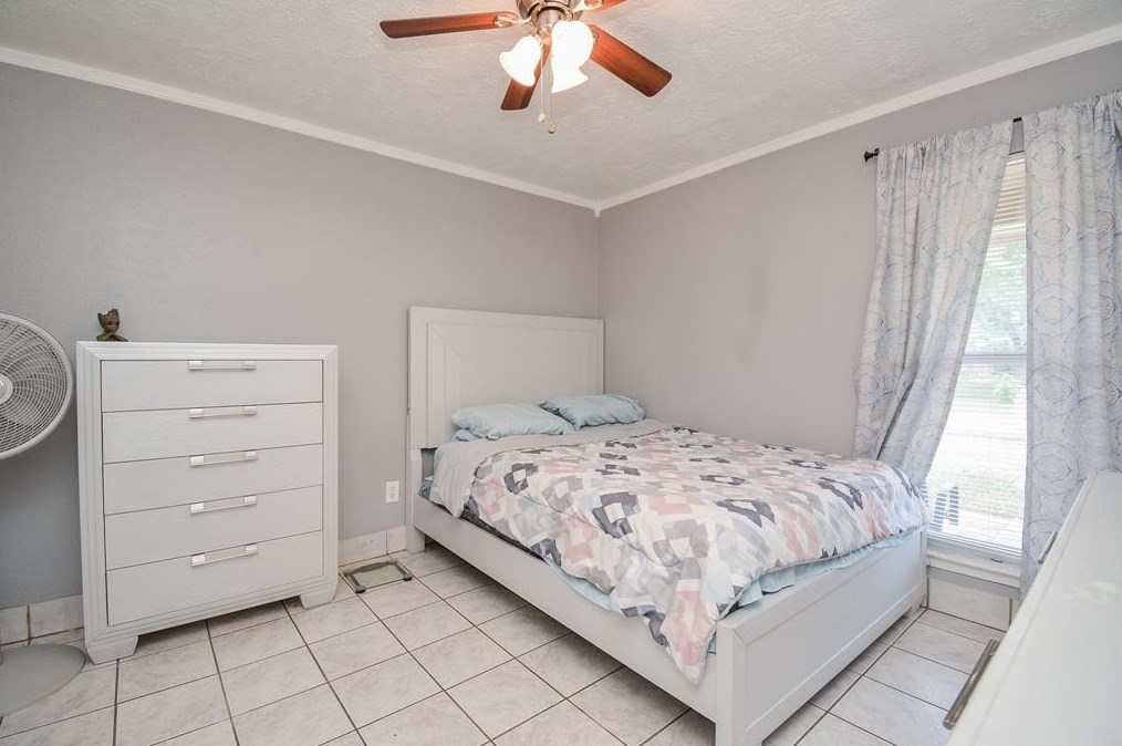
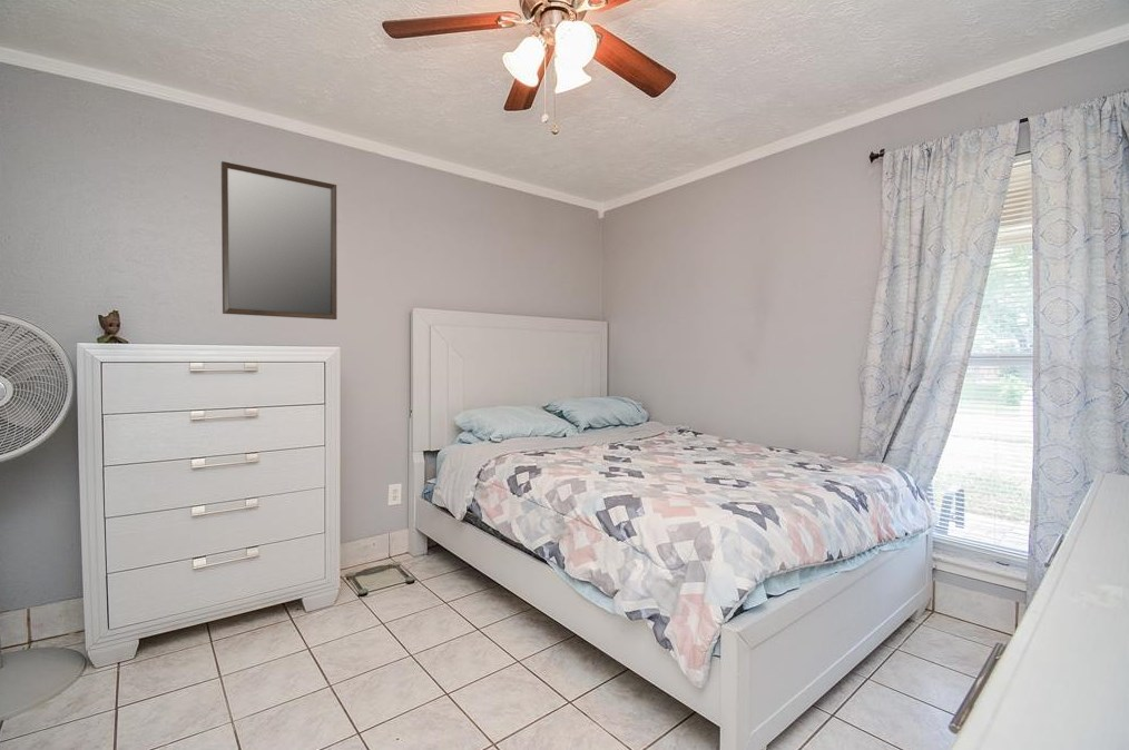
+ home mirror [220,160,338,320]
